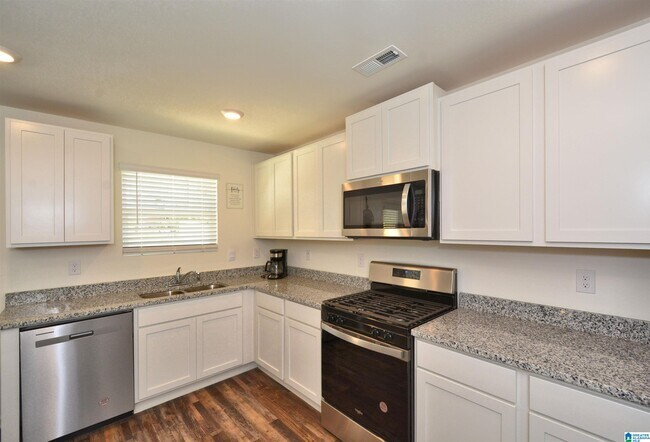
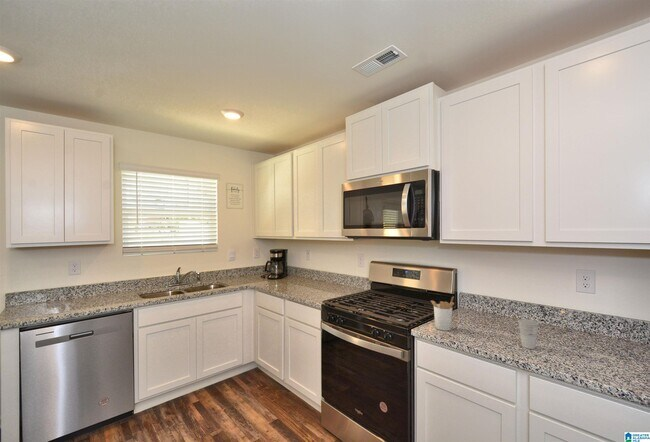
+ utensil holder [430,296,455,332]
+ cup [517,318,540,350]
